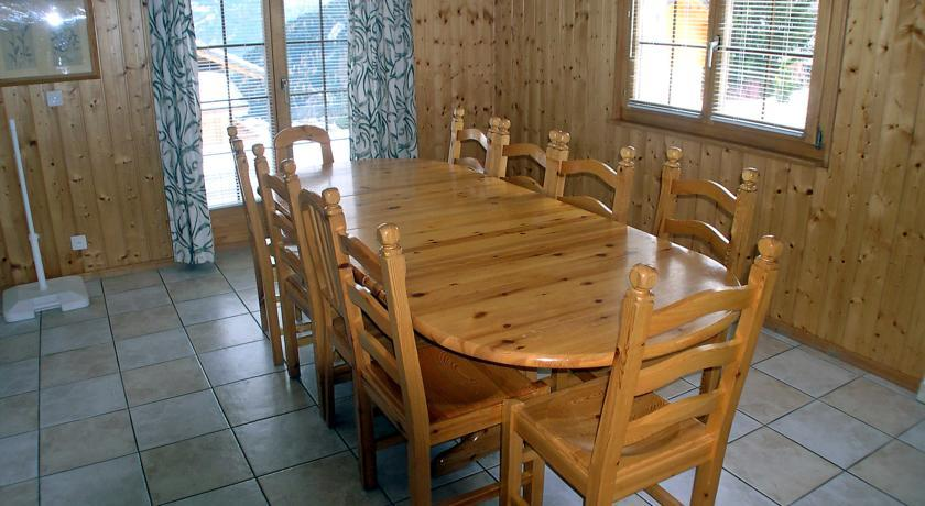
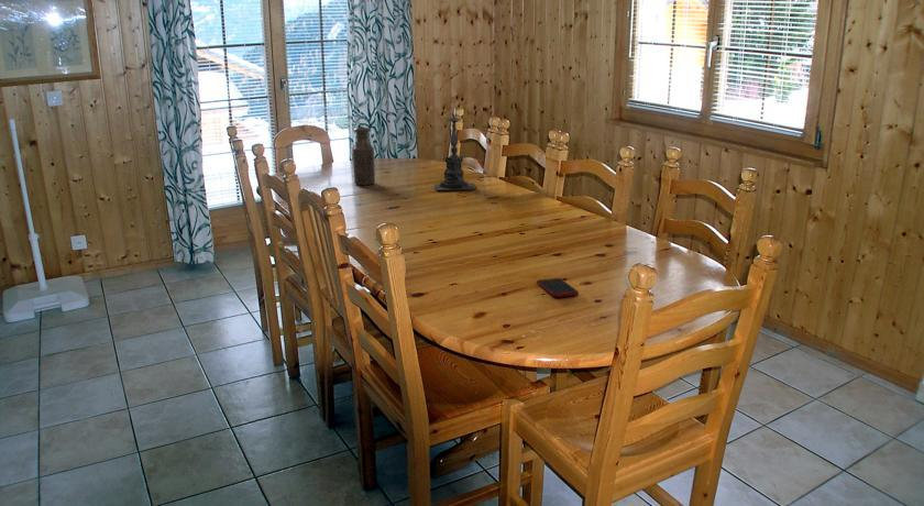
+ candle holder [433,107,477,191]
+ bottle [351,127,376,186]
+ cell phone [536,277,580,298]
